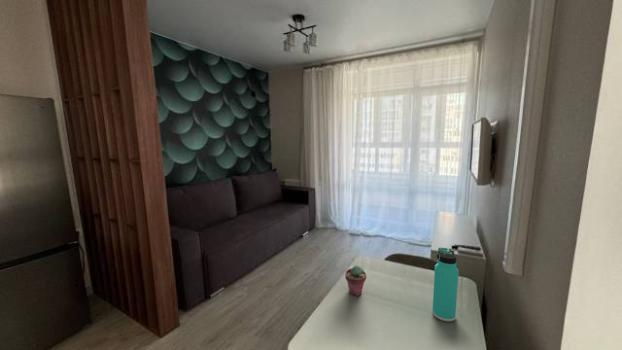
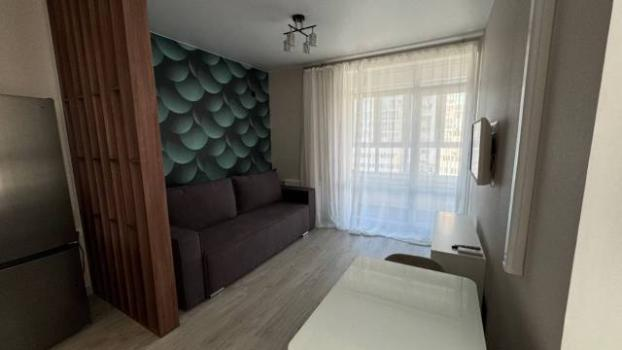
- potted succulent [344,265,367,297]
- thermos bottle [431,247,460,323]
